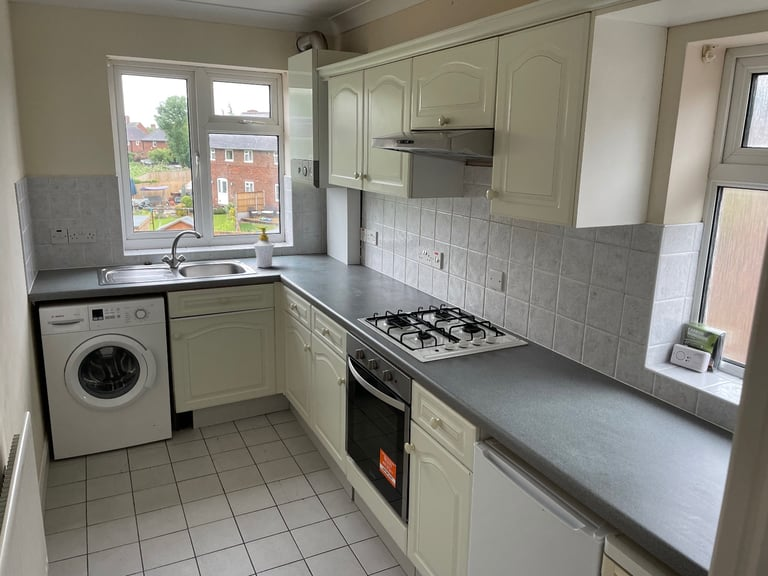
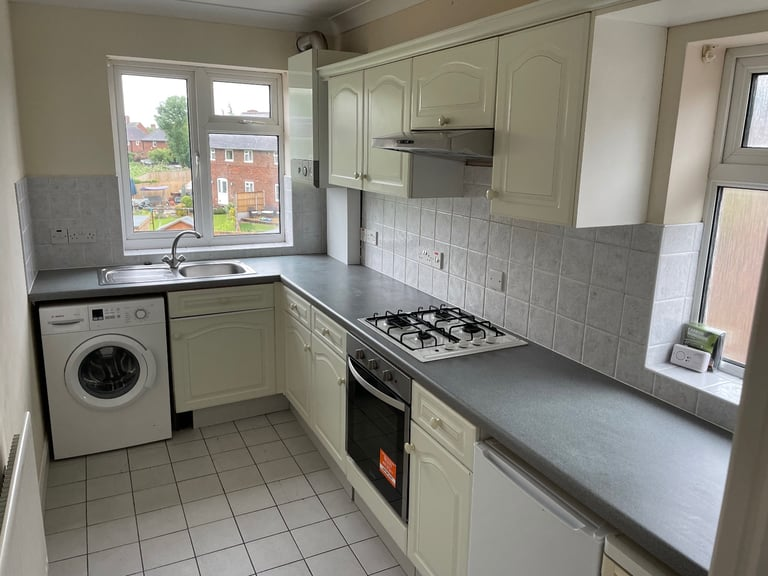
- soap bottle [253,226,275,269]
